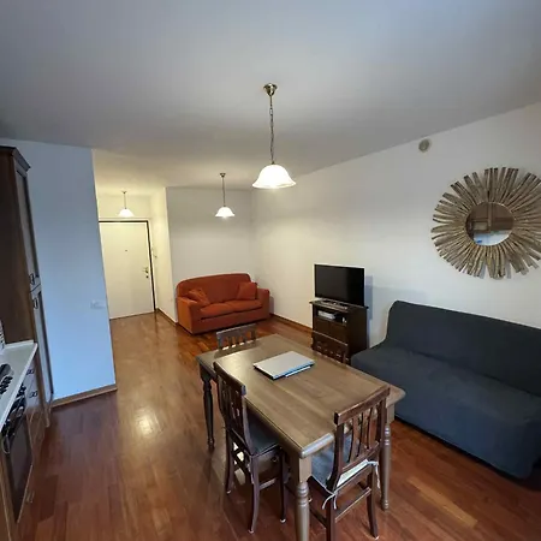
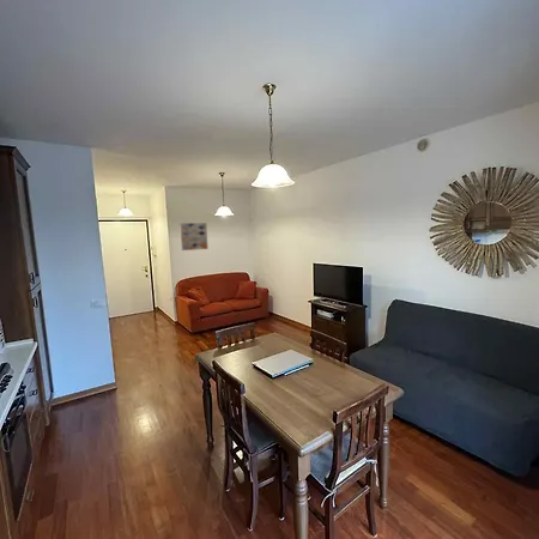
+ wall art [178,222,210,252]
